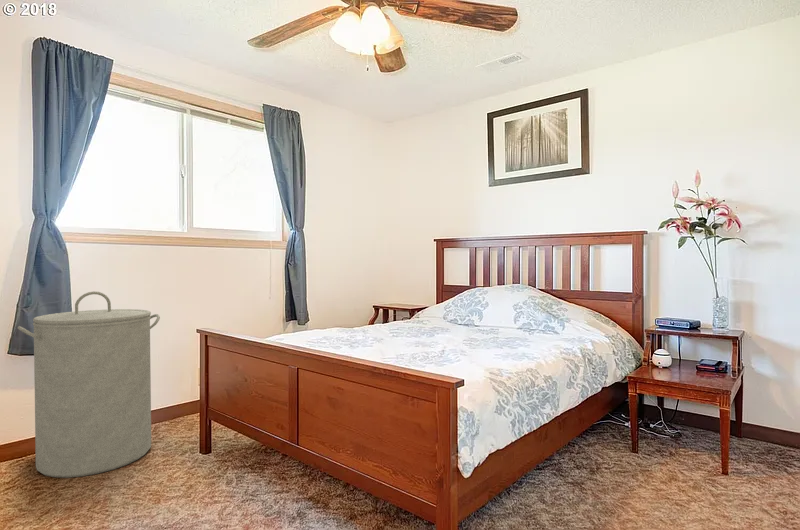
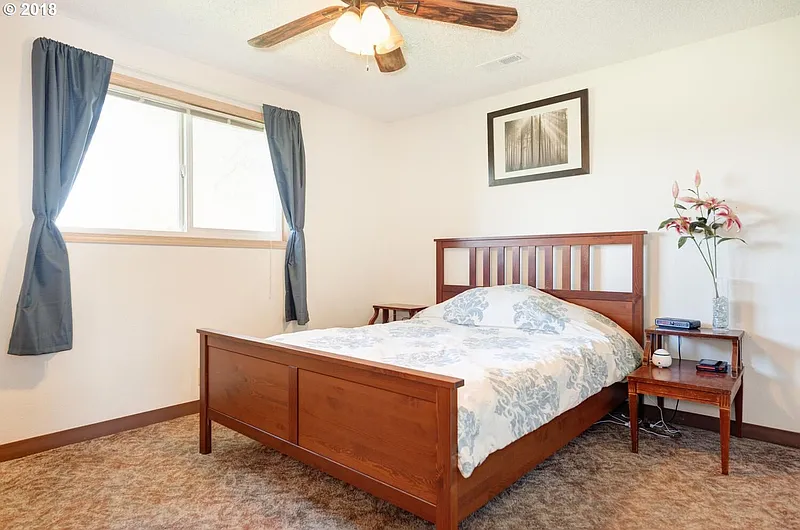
- laundry hamper [17,290,161,479]
